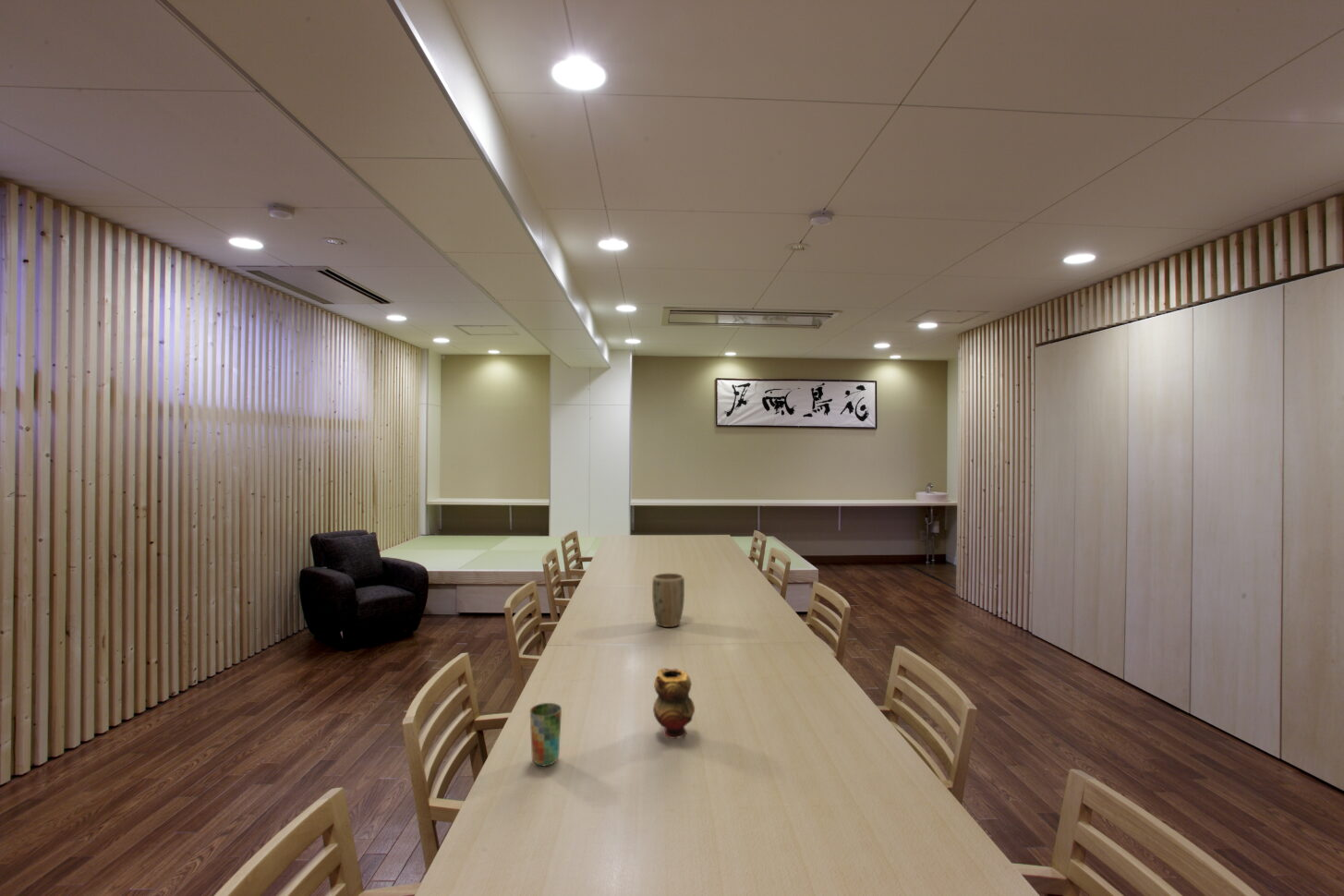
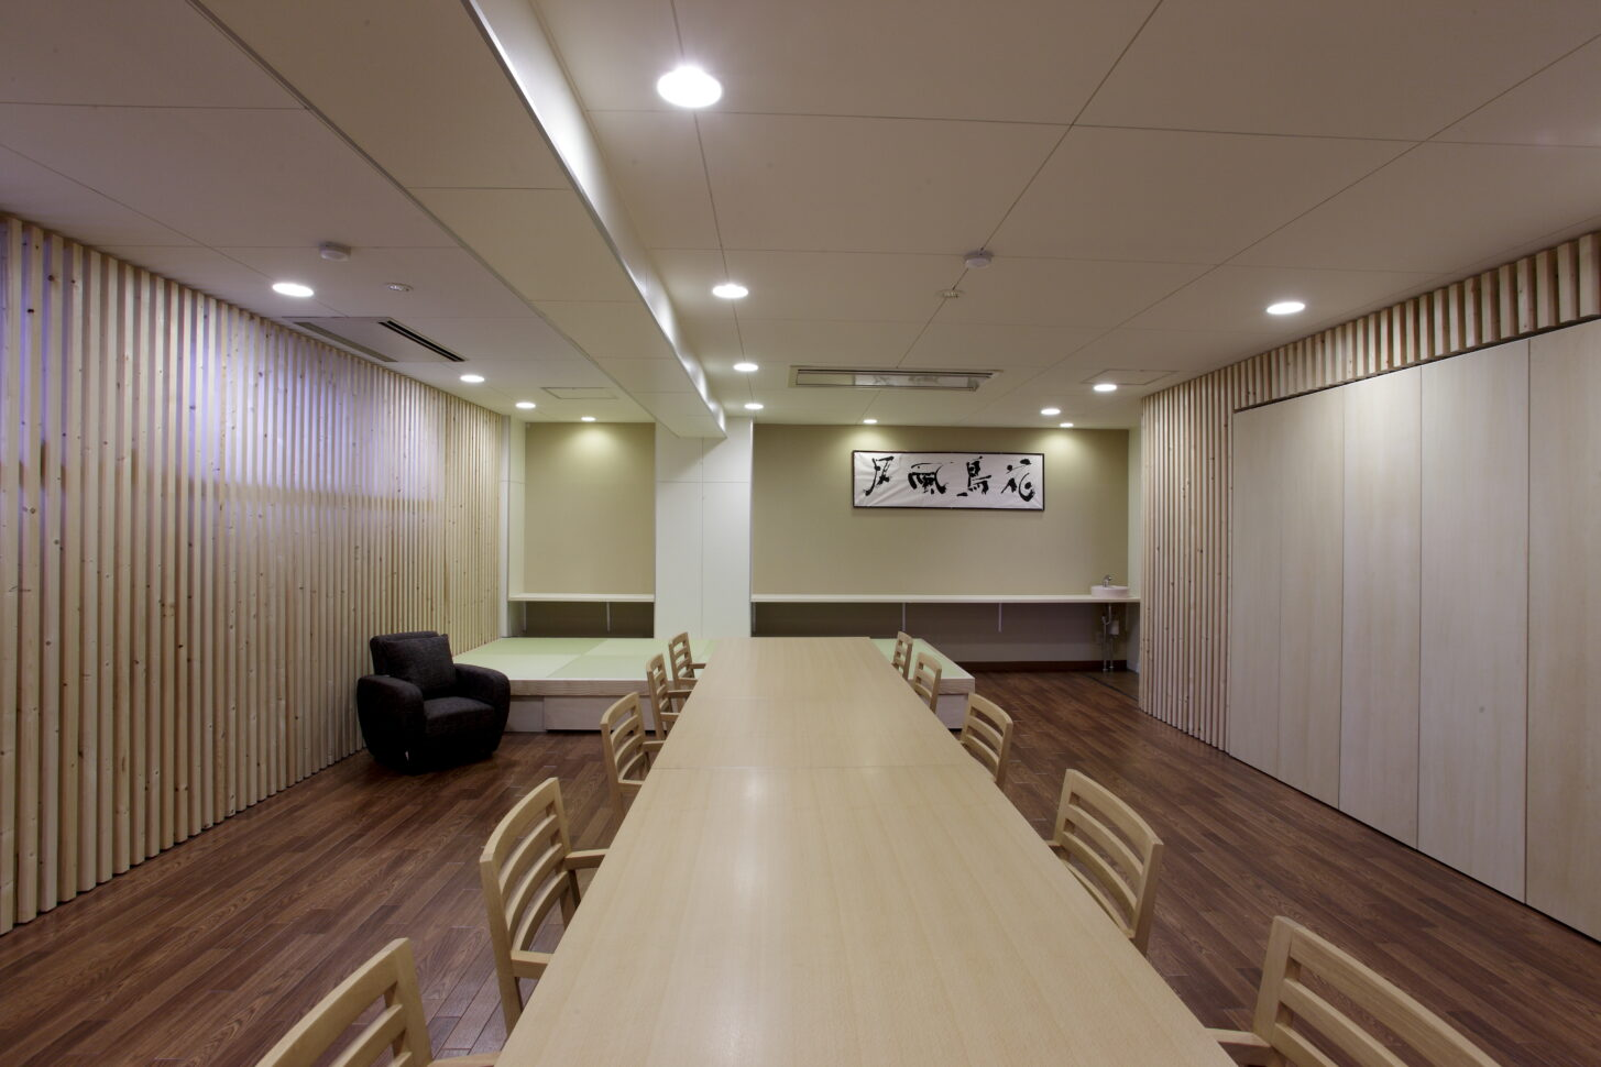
- cup [529,702,563,767]
- teapot [652,668,696,739]
- plant pot [651,572,685,628]
